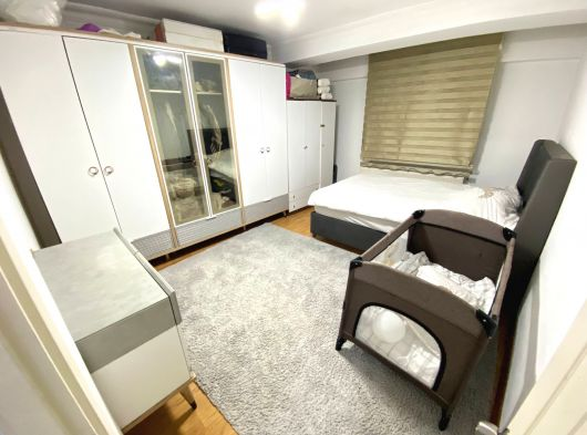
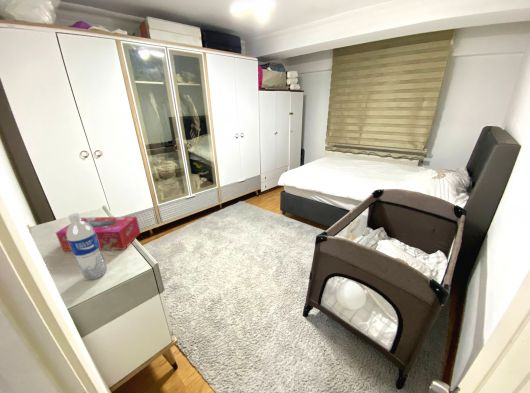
+ water bottle [66,212,107,281]
+ tissue box [55,216,142,252]
